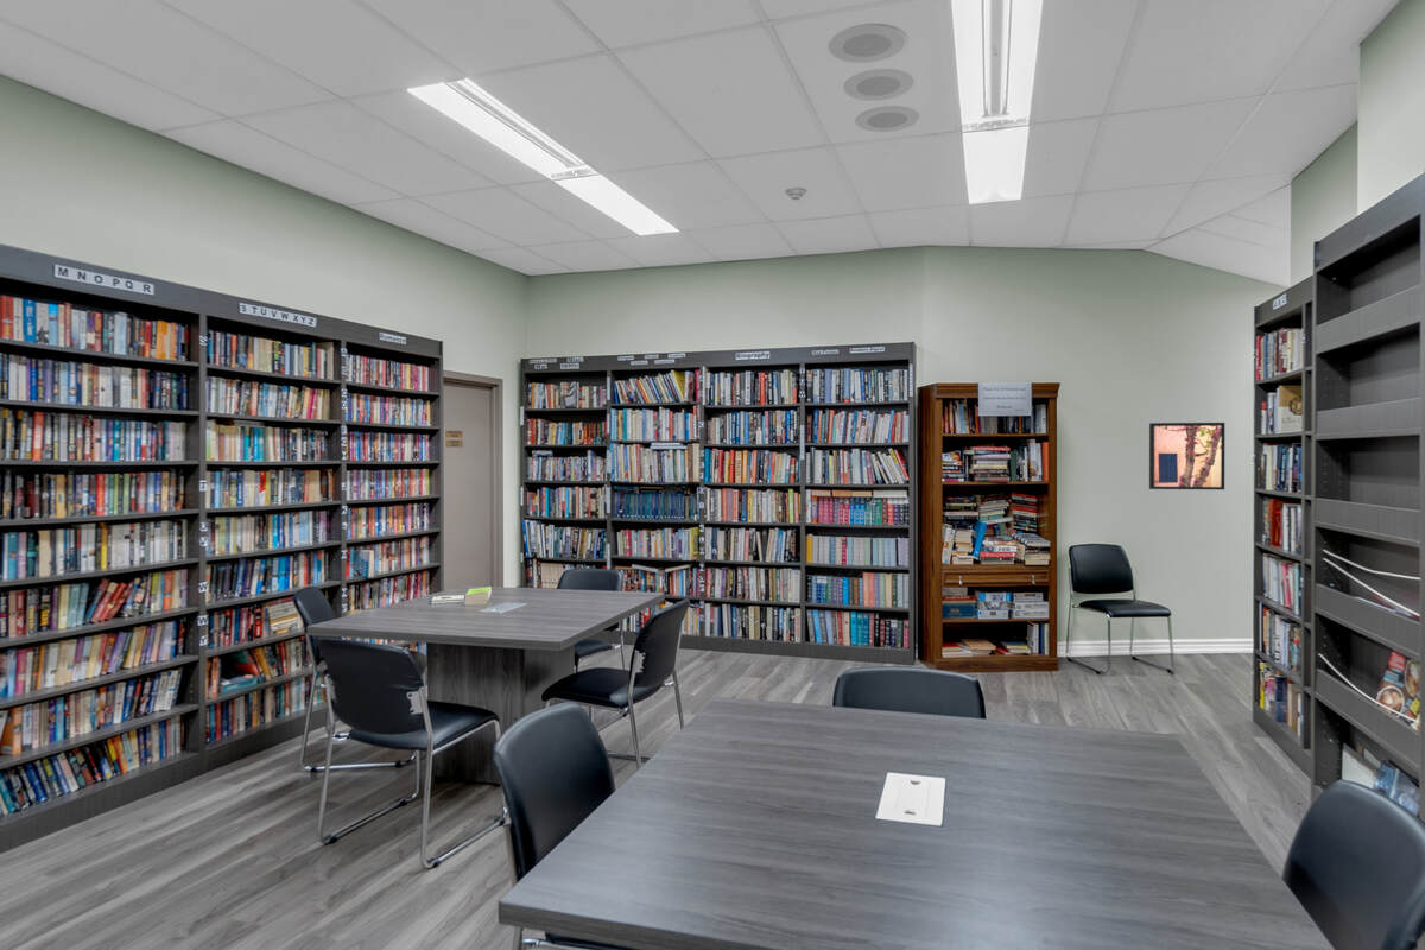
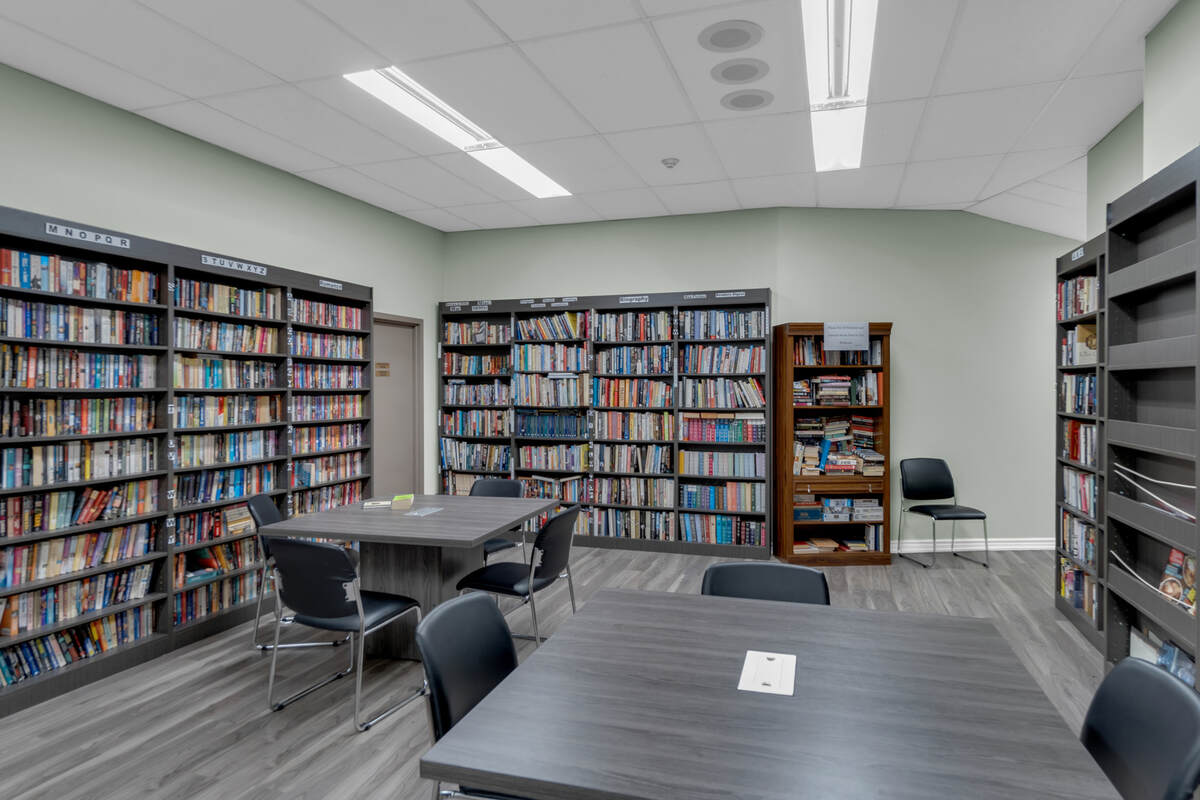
- wall art [1148,422,1226,490]
